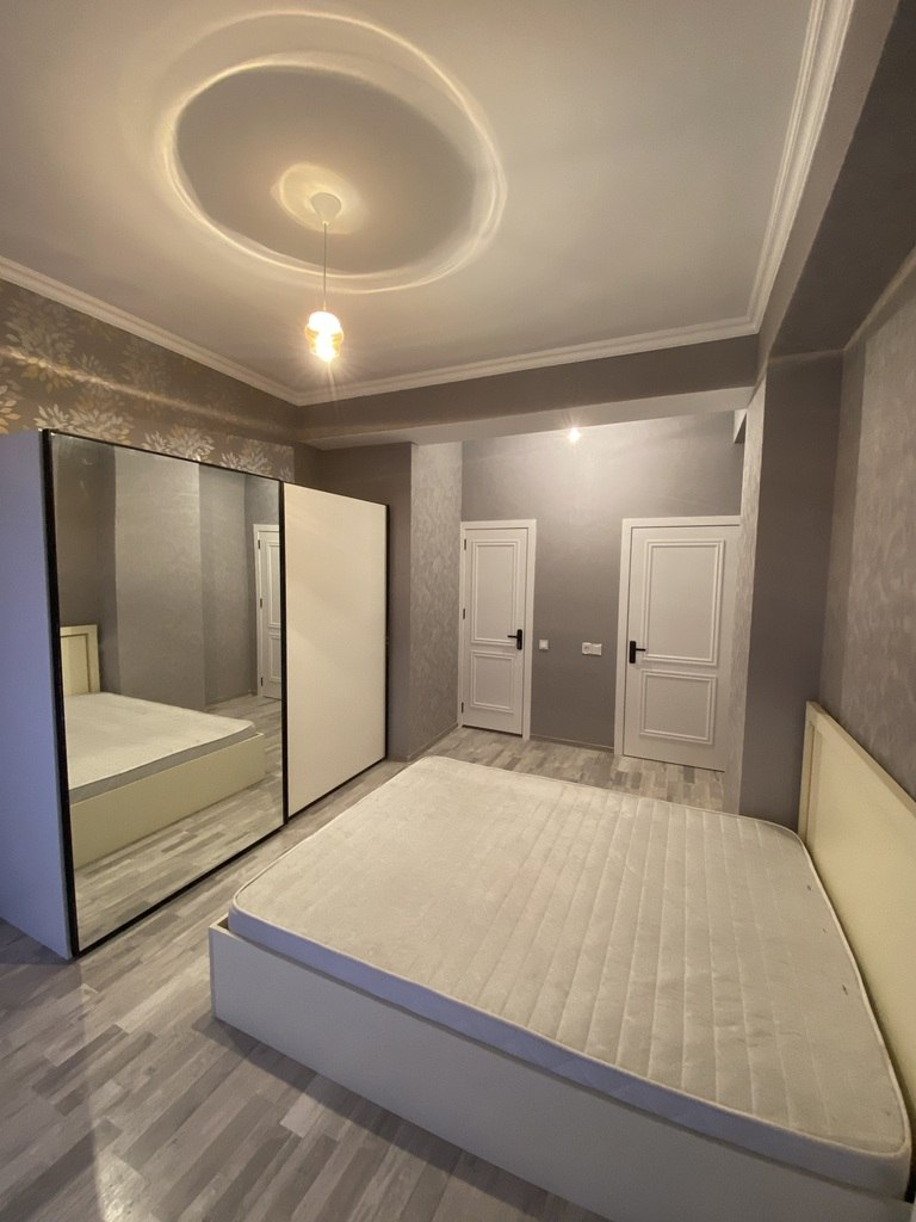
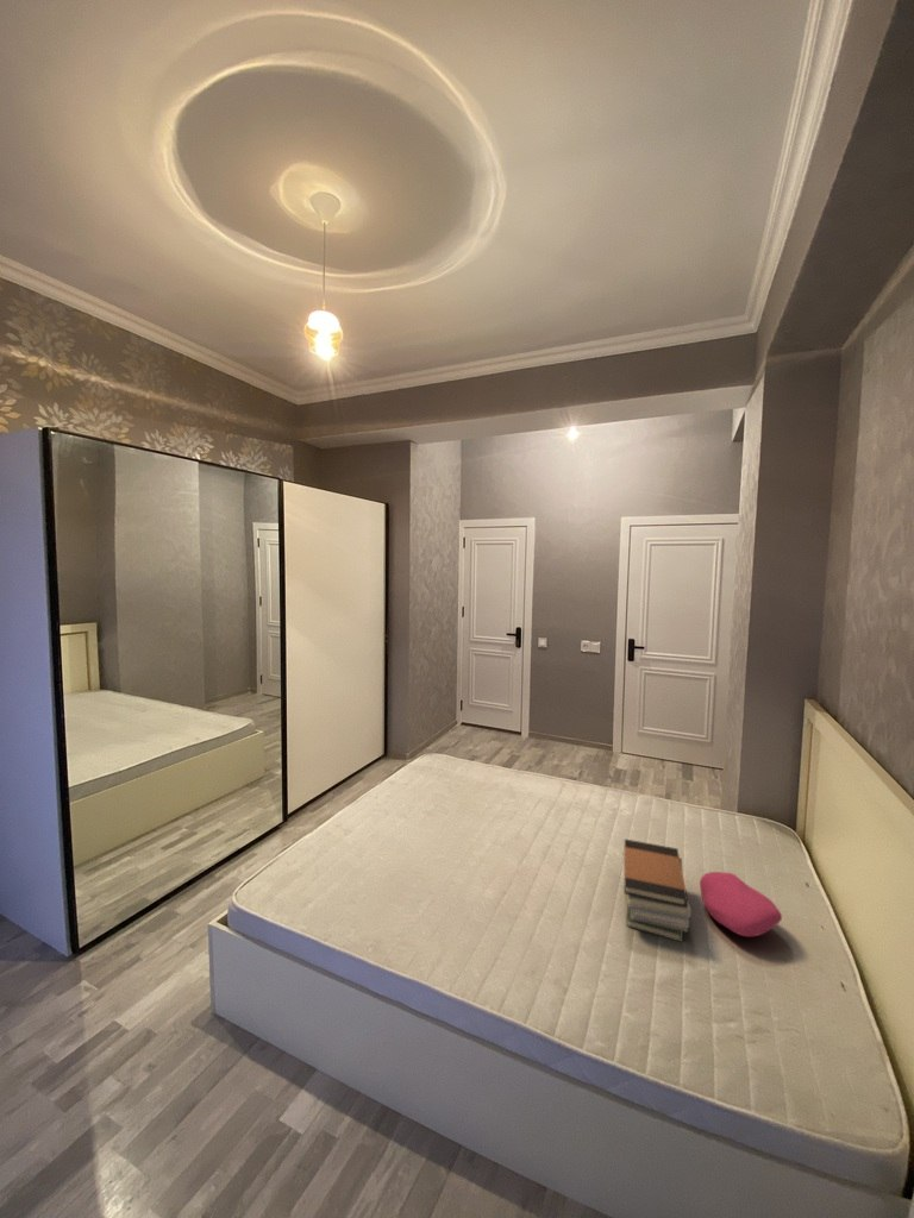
+ book stack [622,837,691,943]
+ cushion [699,871,783,937]
